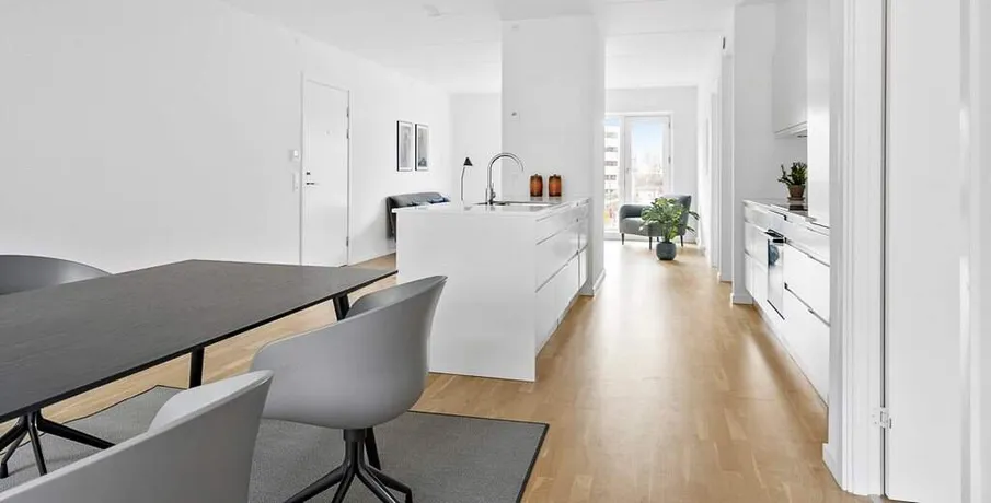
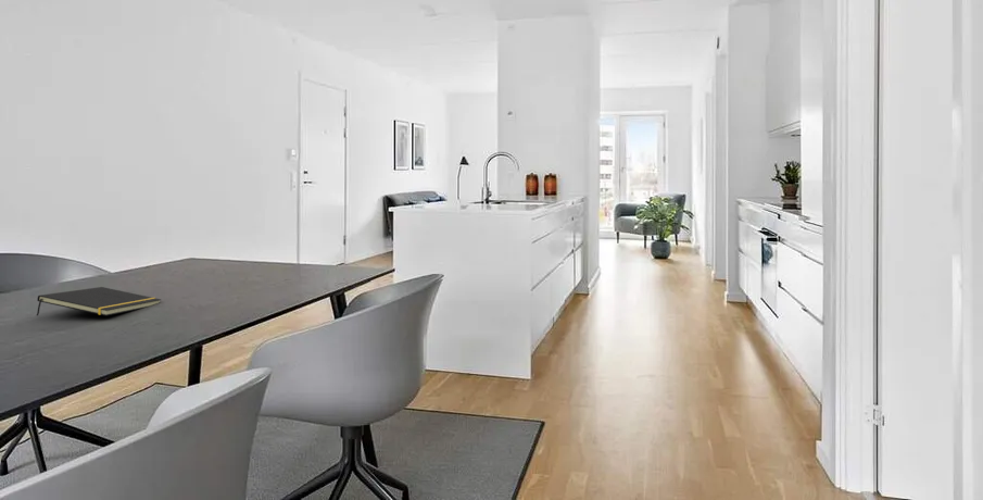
+ notepad [36,286,162,316]
